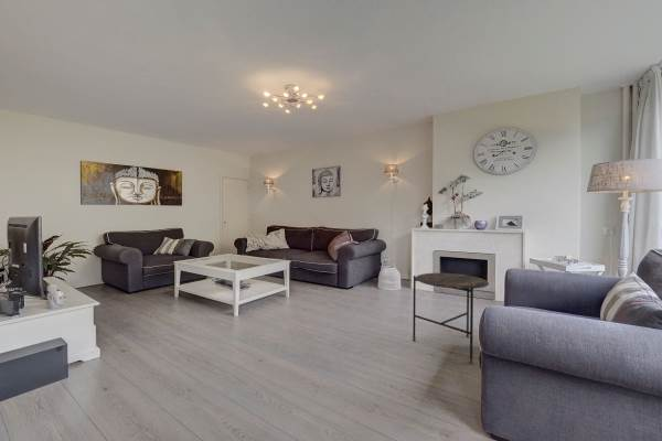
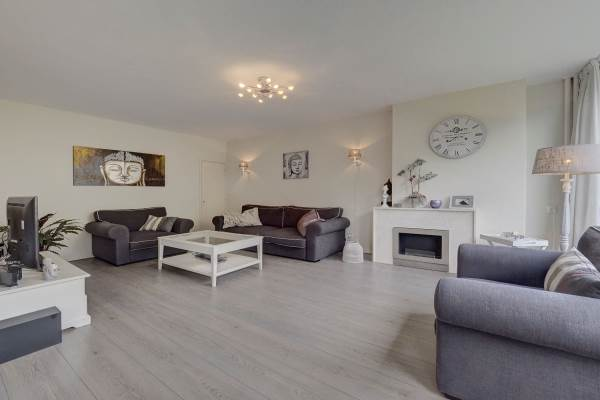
- side table [412,272,490,365]
